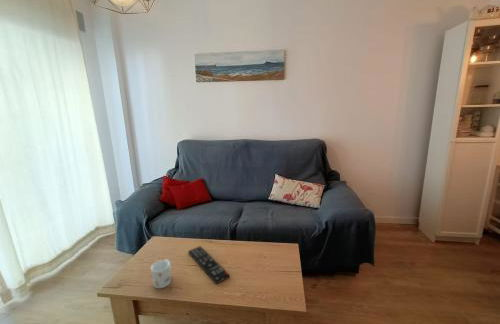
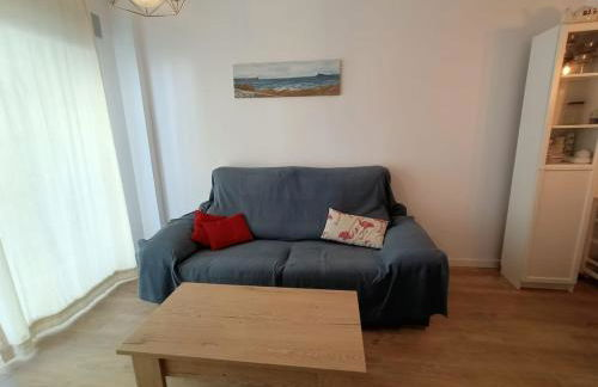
- mug [150,258,172,289]
- remote control [187,245,230,285]
